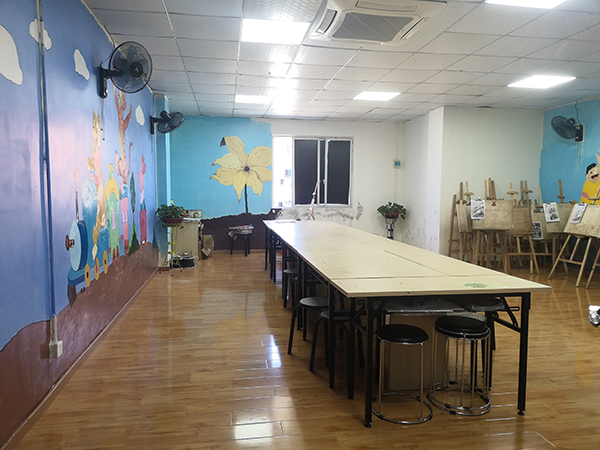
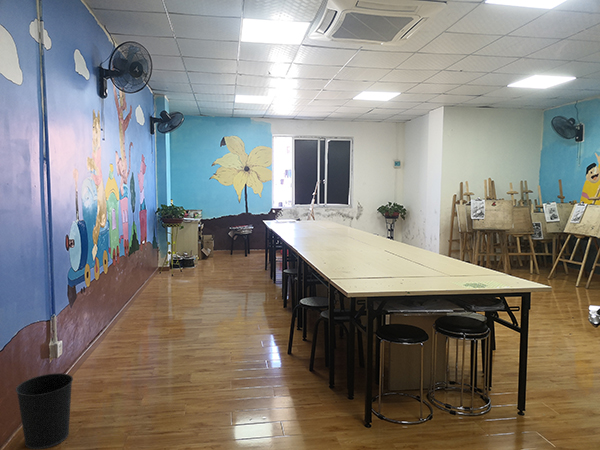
+ wastebasket [15,372,74,450]
